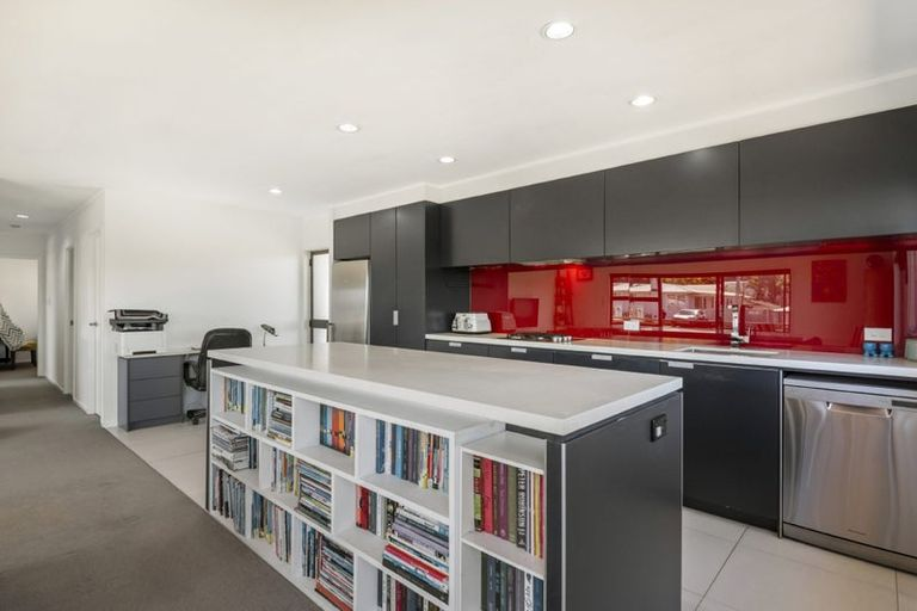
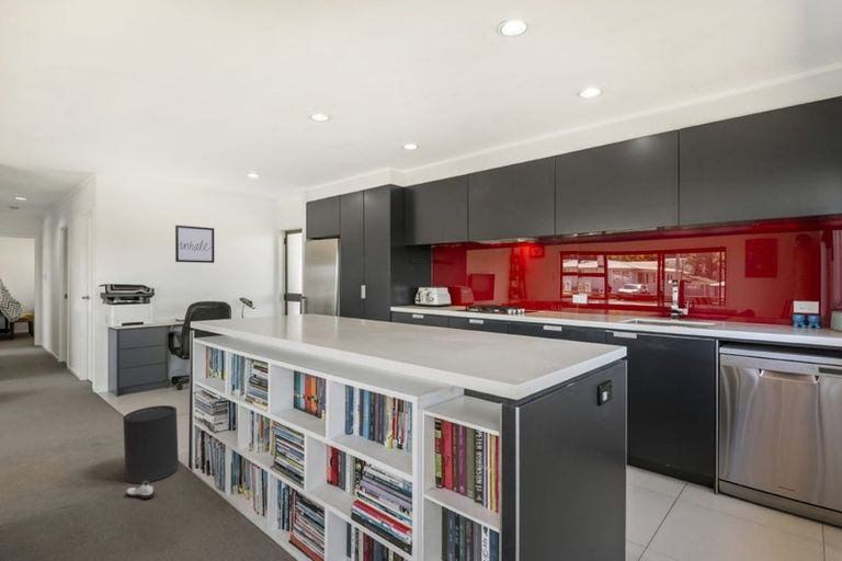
+ trash can [122,404,180,484]
+ shoe [125,480,156,500]
+ wall art [174,225,215,264]
